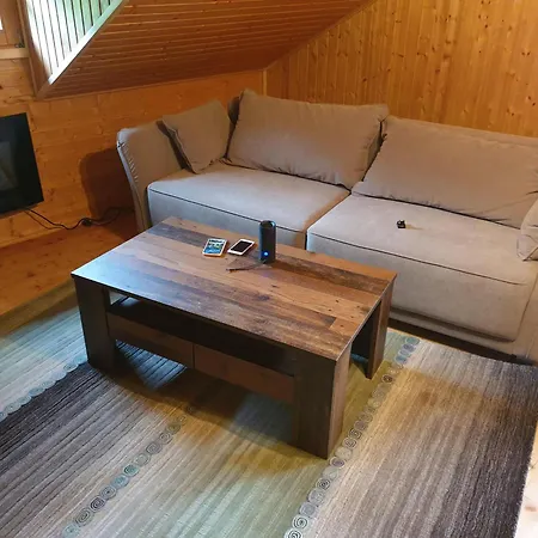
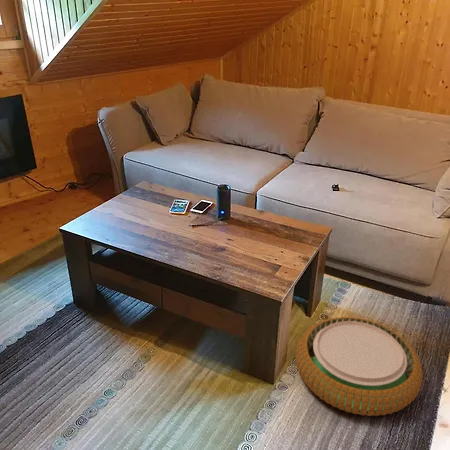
+ woven basket [295,316,424,417]
